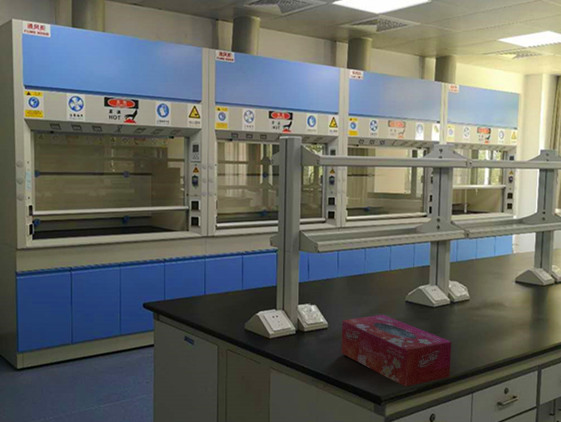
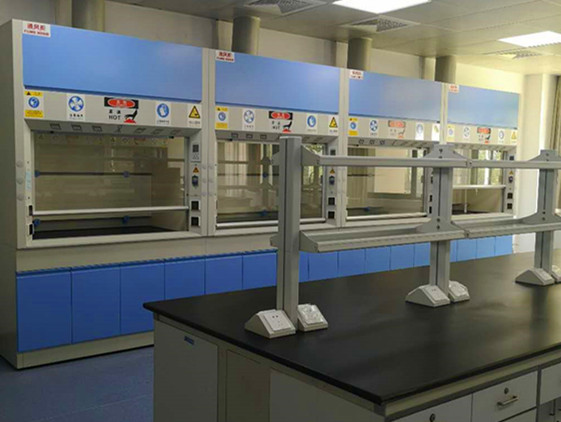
- tissue box [340,314,452,387]
